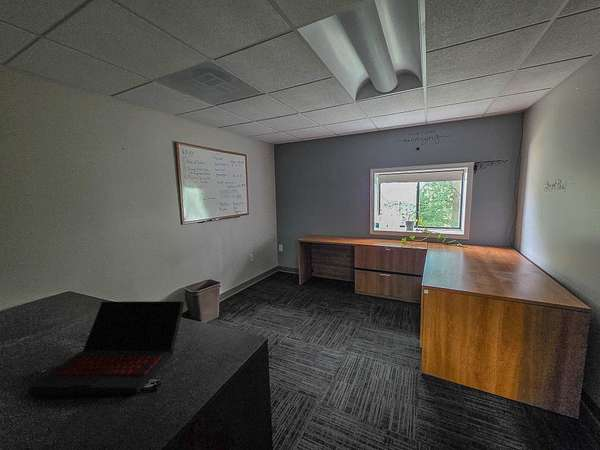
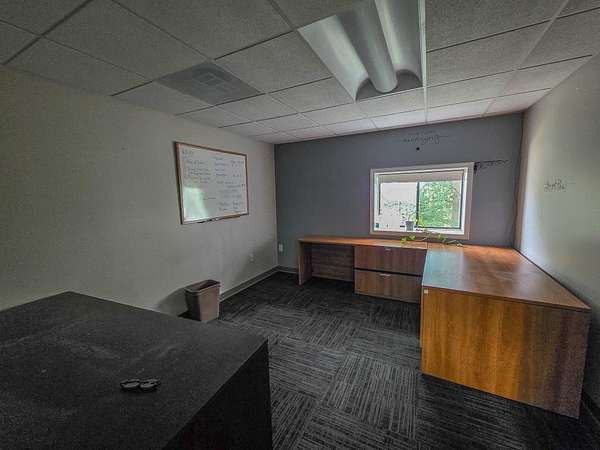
- laptop [28,300,185,396]
